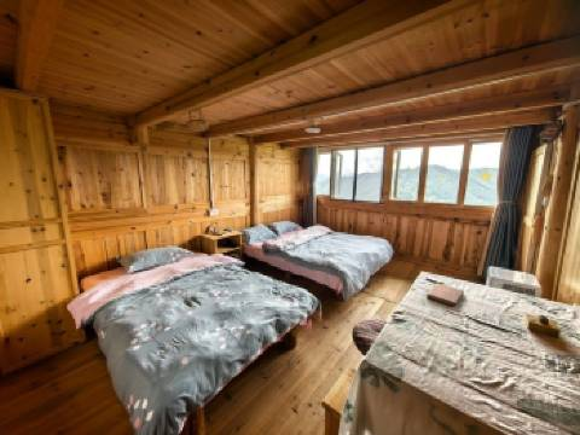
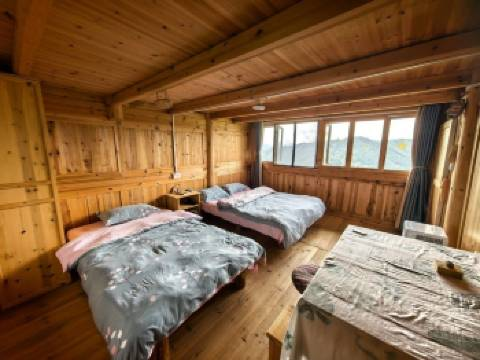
- notebook [425,283,465,307]
